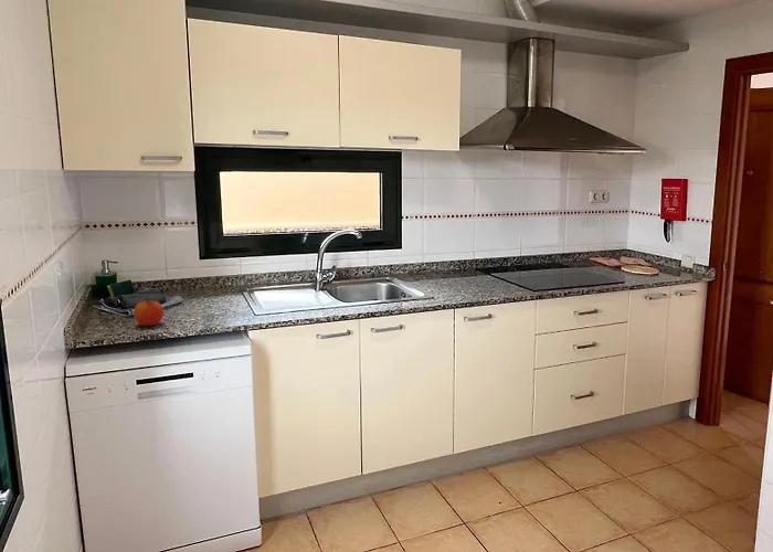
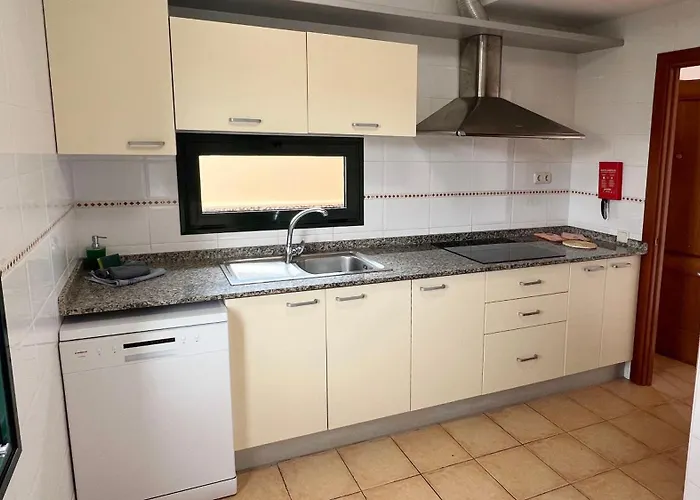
- fruit [133,296,165,327]
